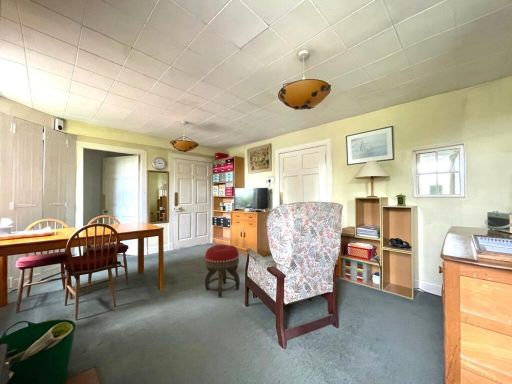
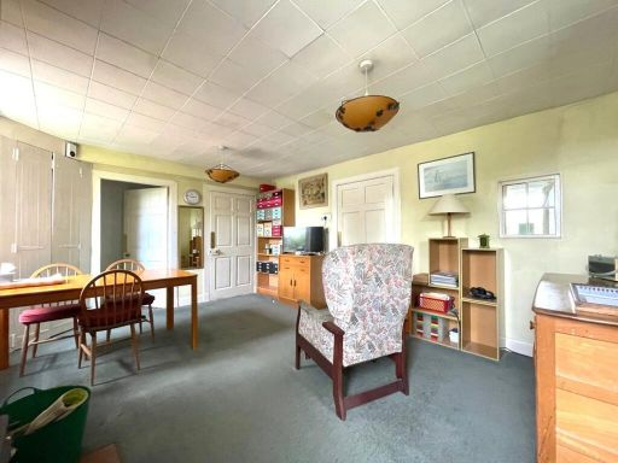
- footstool [204,244,241,299]
